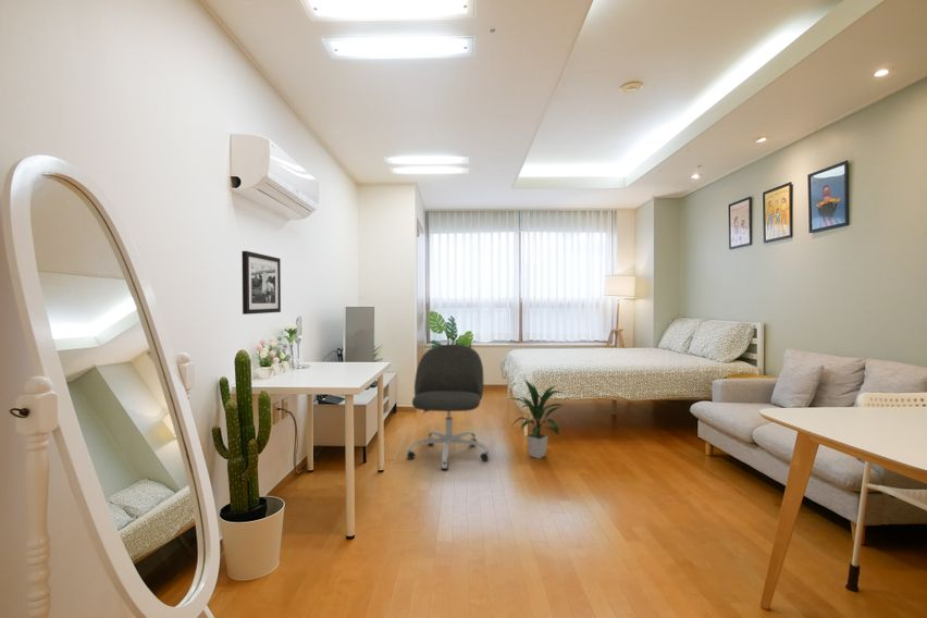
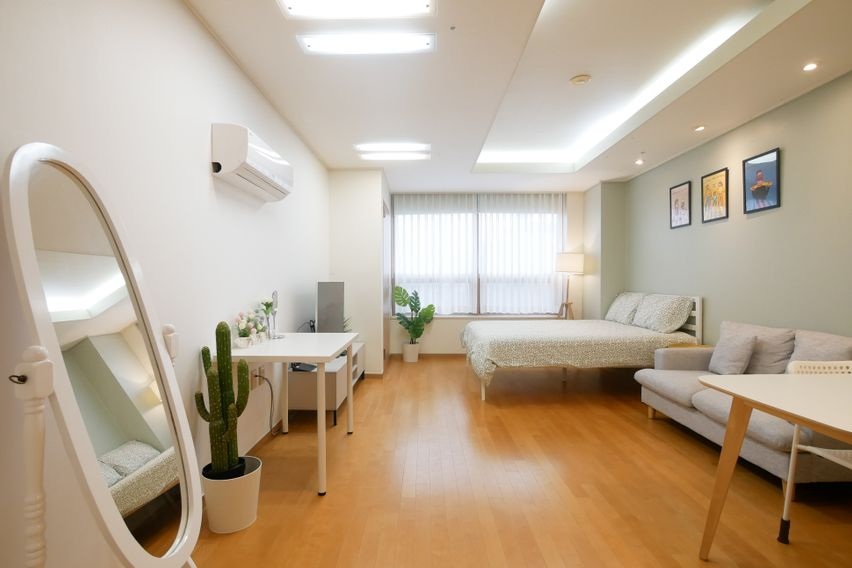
- office chair [405,343,491,471]
- picture frame [242,250,282,316]
- indoor plant [507,378,565,459]
